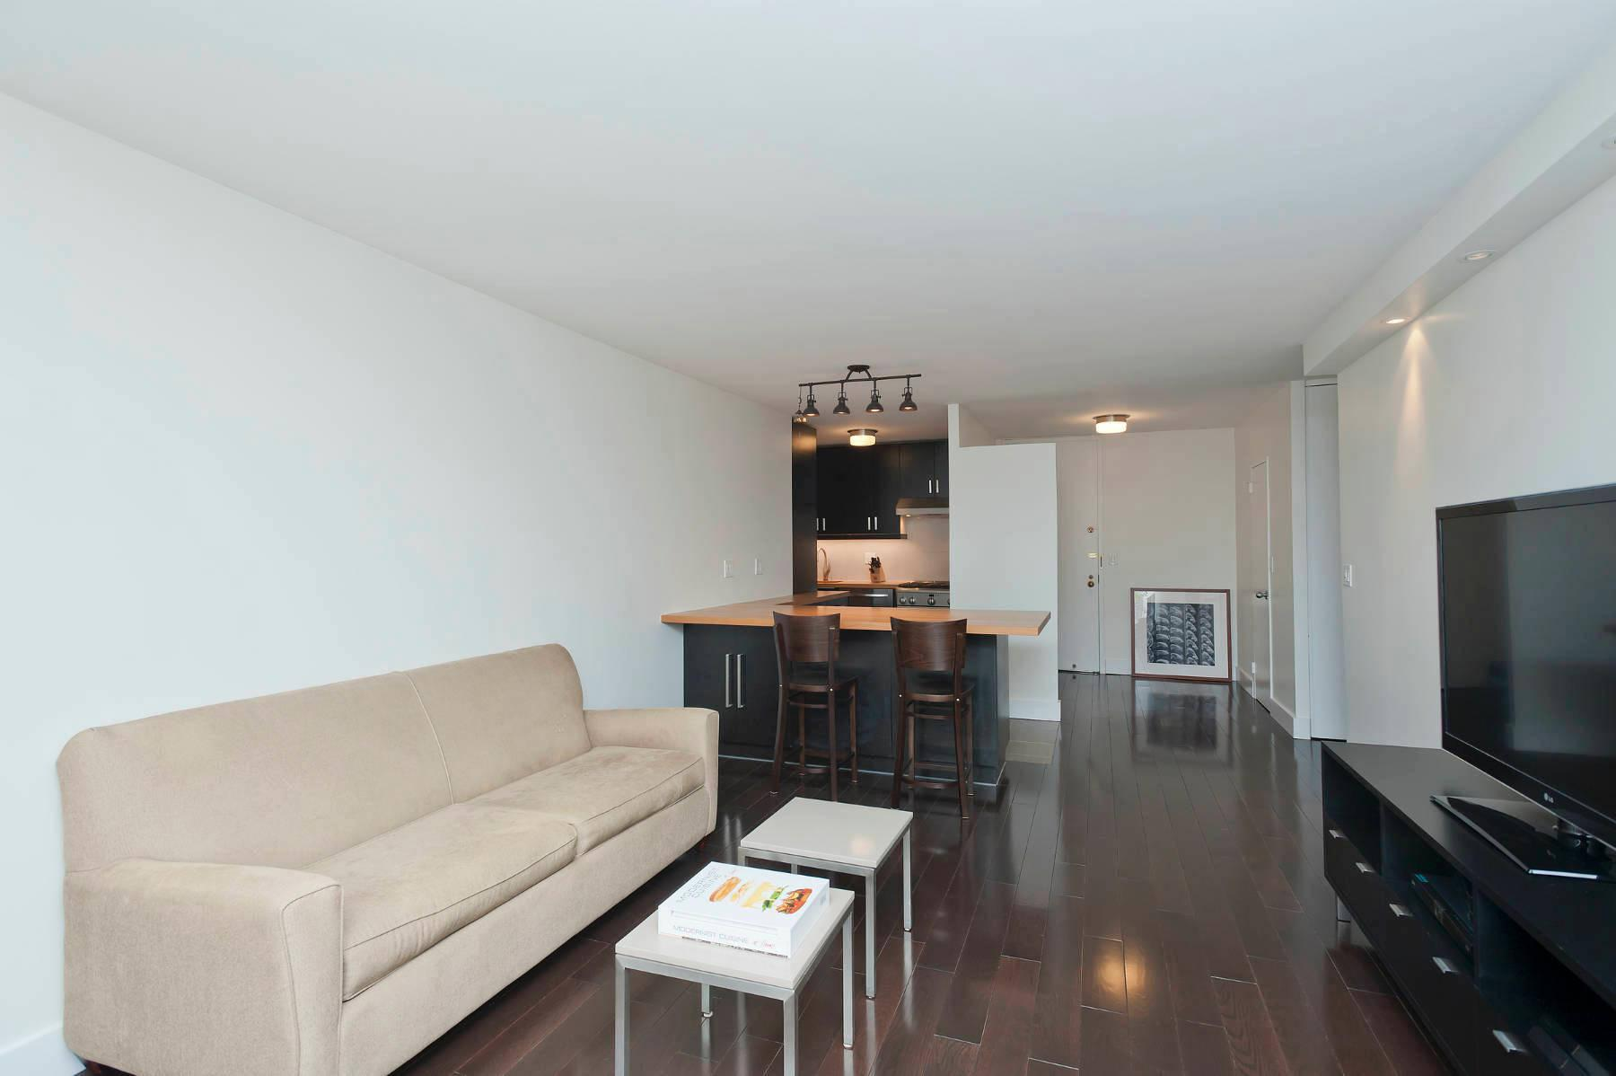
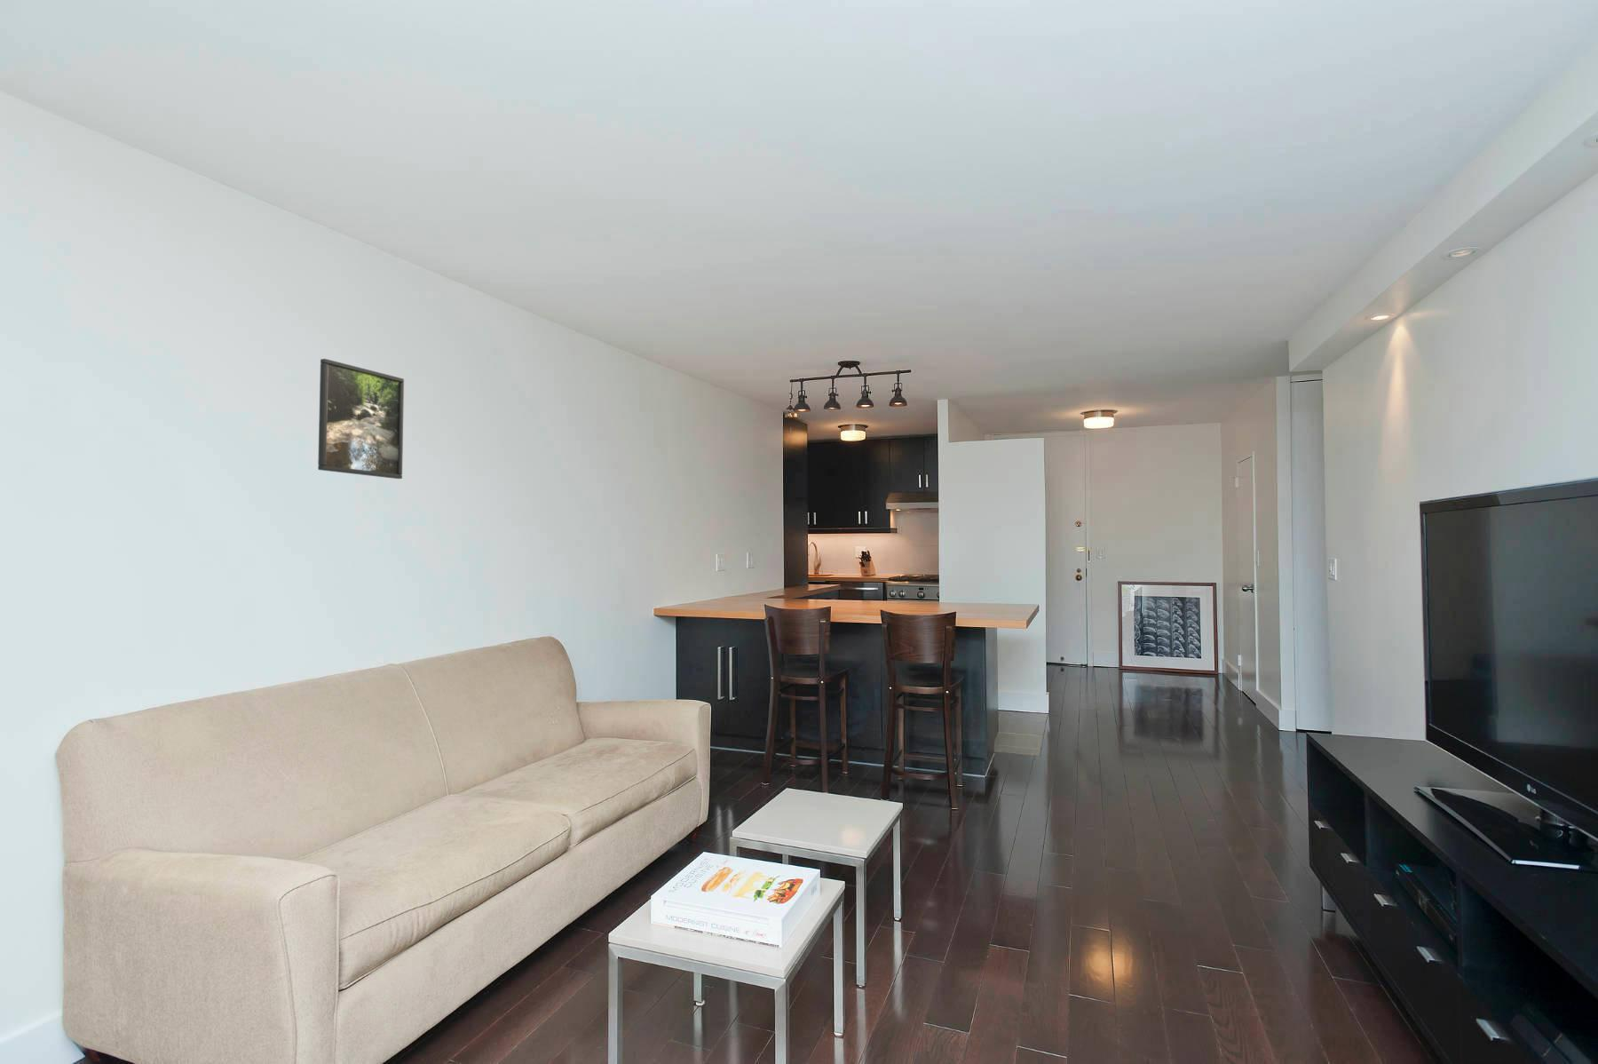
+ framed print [317,357,405,480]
